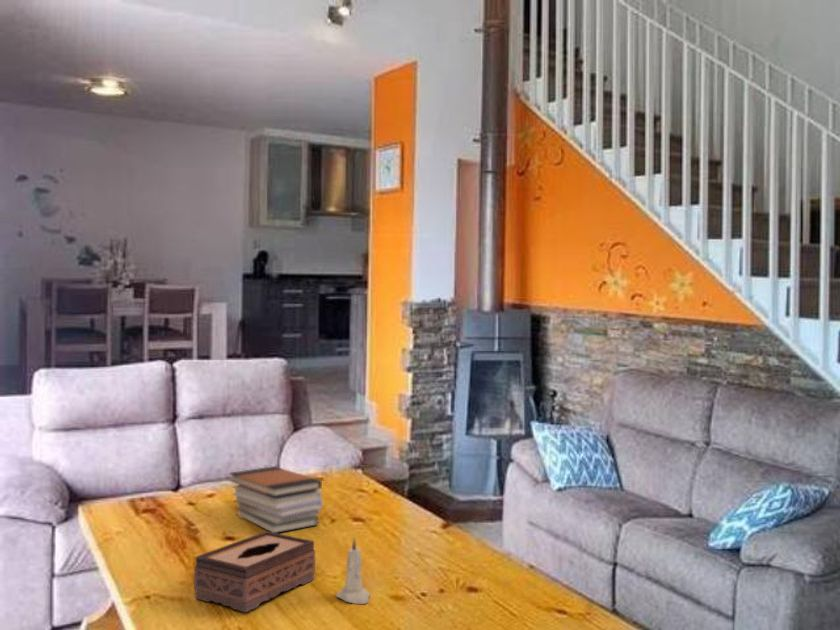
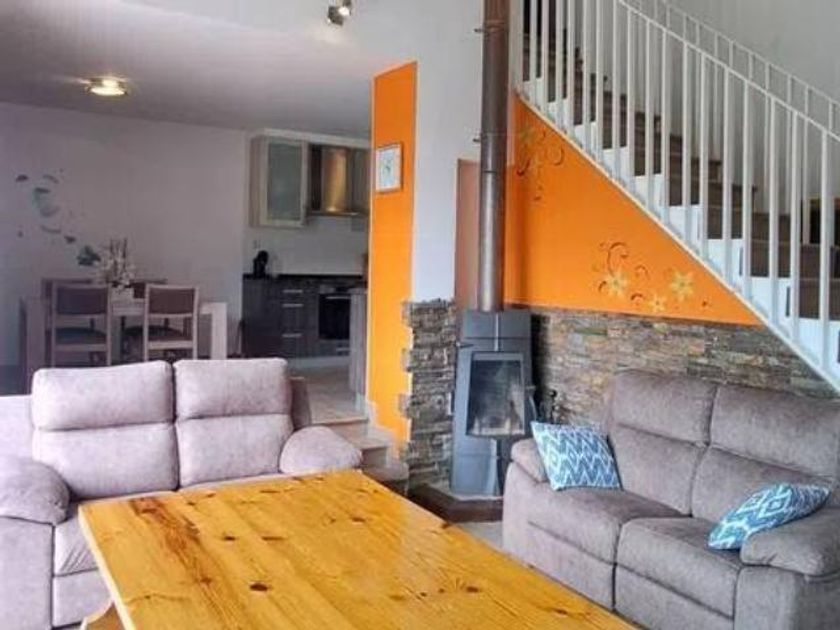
- book stack [228,465,323,534]
- tissue box [193,530,316,613]
- candle [335,536,371,605]
